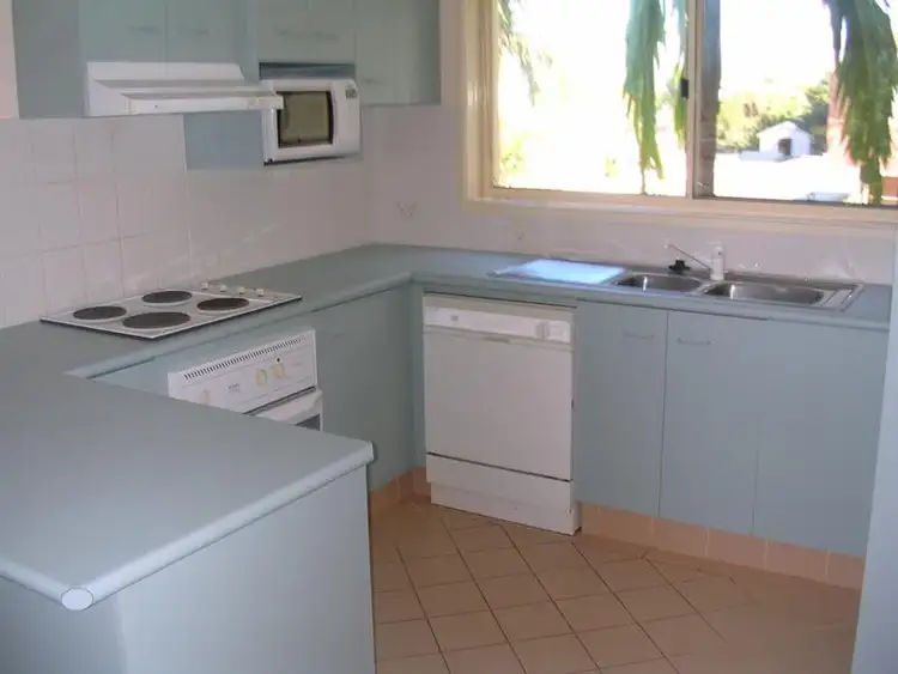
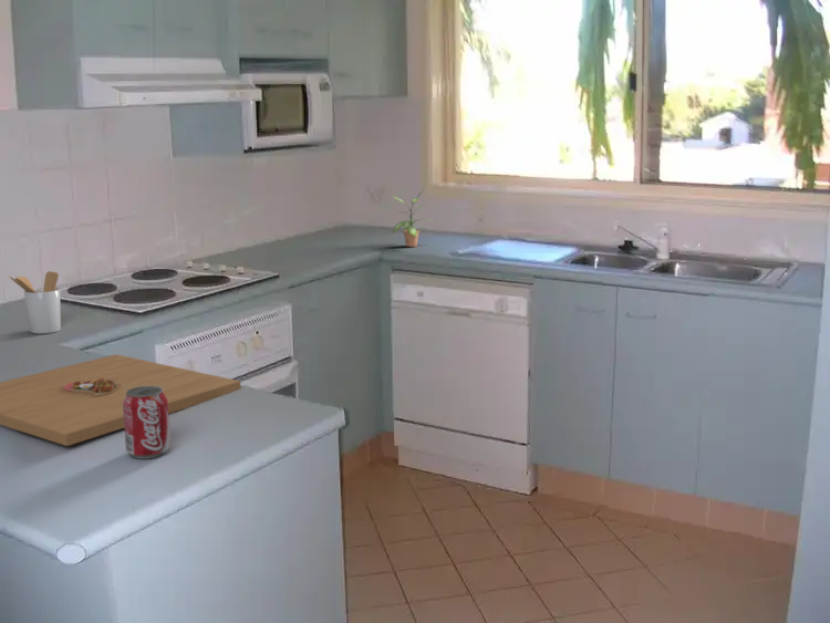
+ utensil holder [7,270,62,334]
+ platter [0,353,242,447]
+ beverage can [123,386,172,459]
+ potted plant [392,189,439,248]
